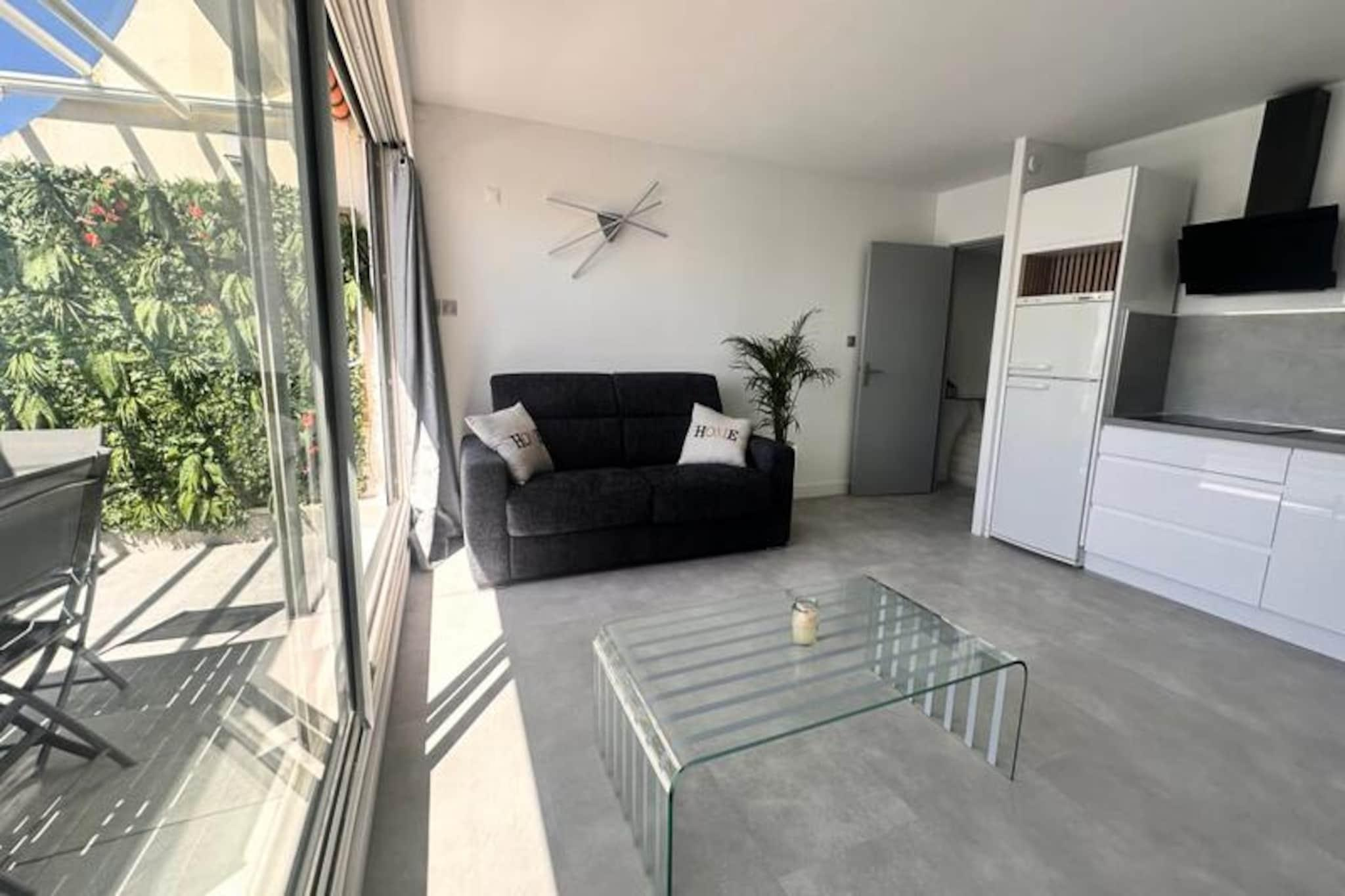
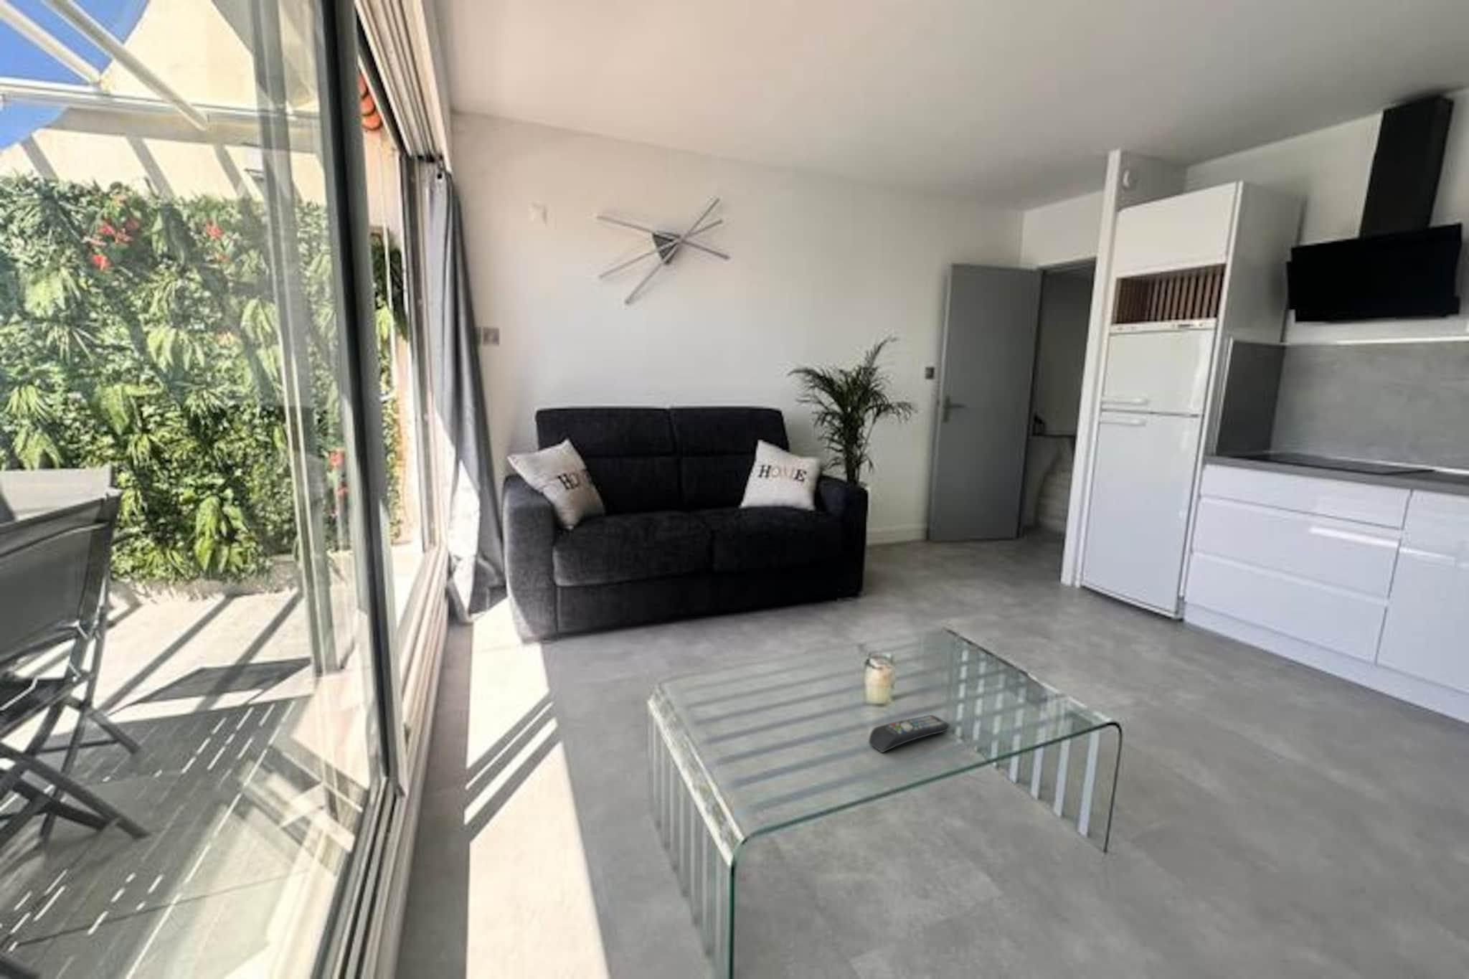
+ remote control [868,715,950,753]
